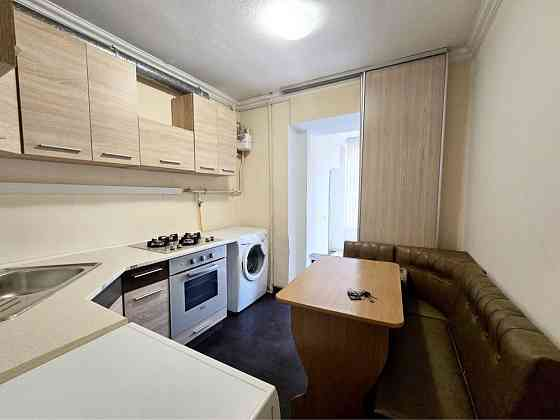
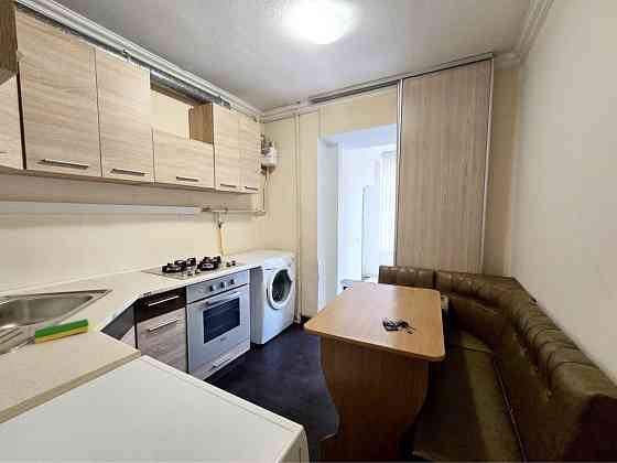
+ dish sponge [33,319,90,344]
